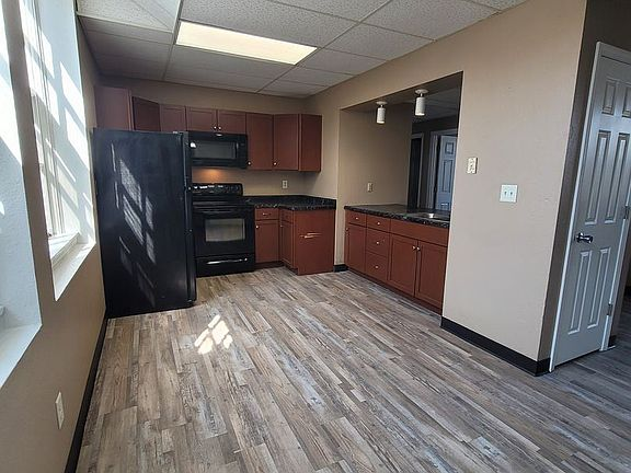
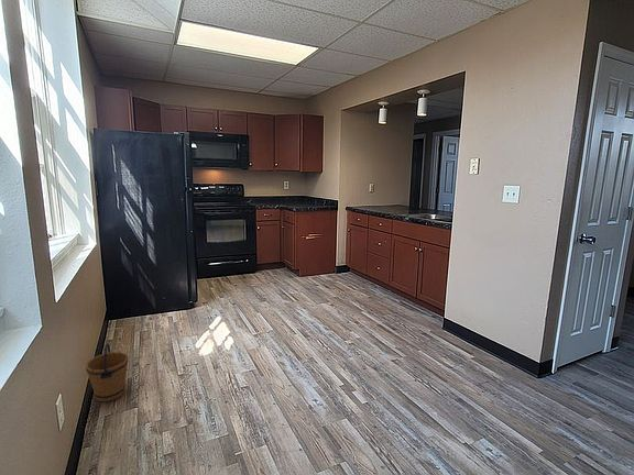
+ bucket [85,343,130,402]
